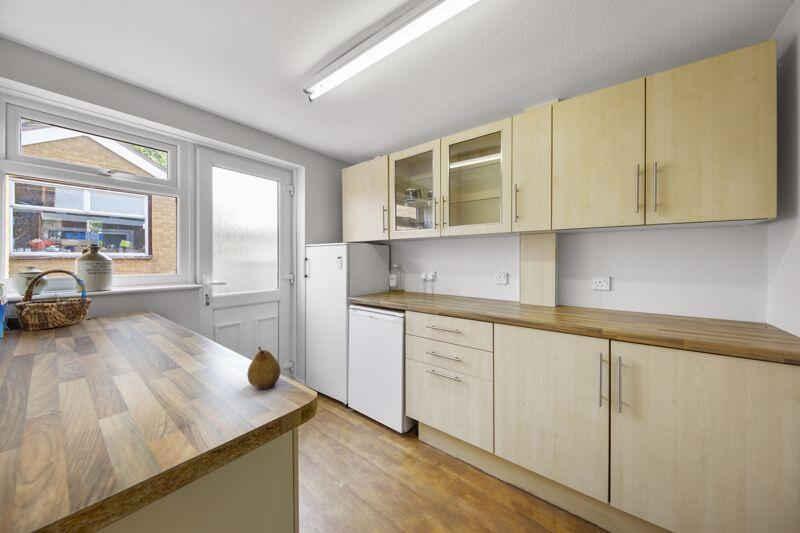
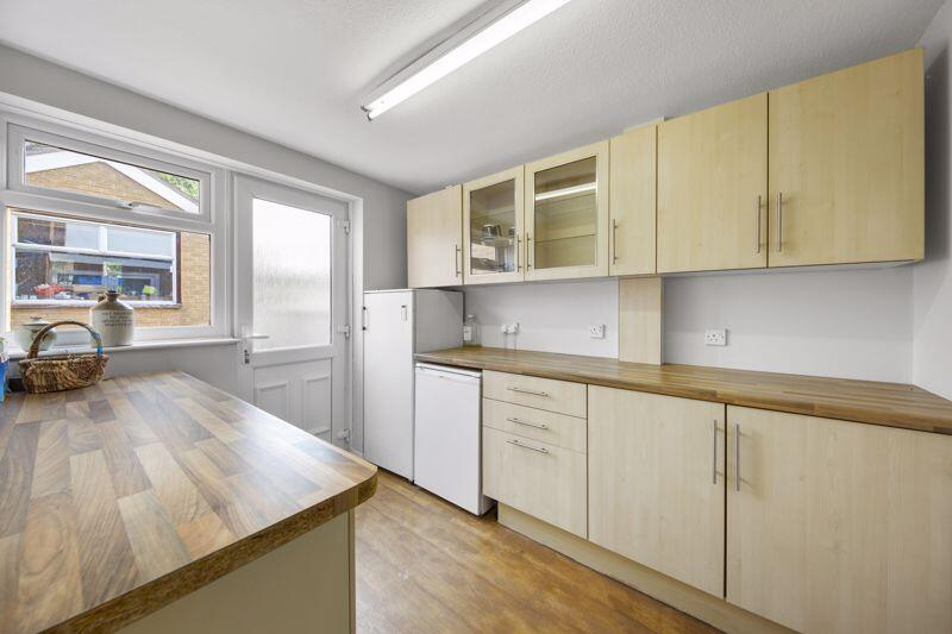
- fruit [247,346,282,390]
